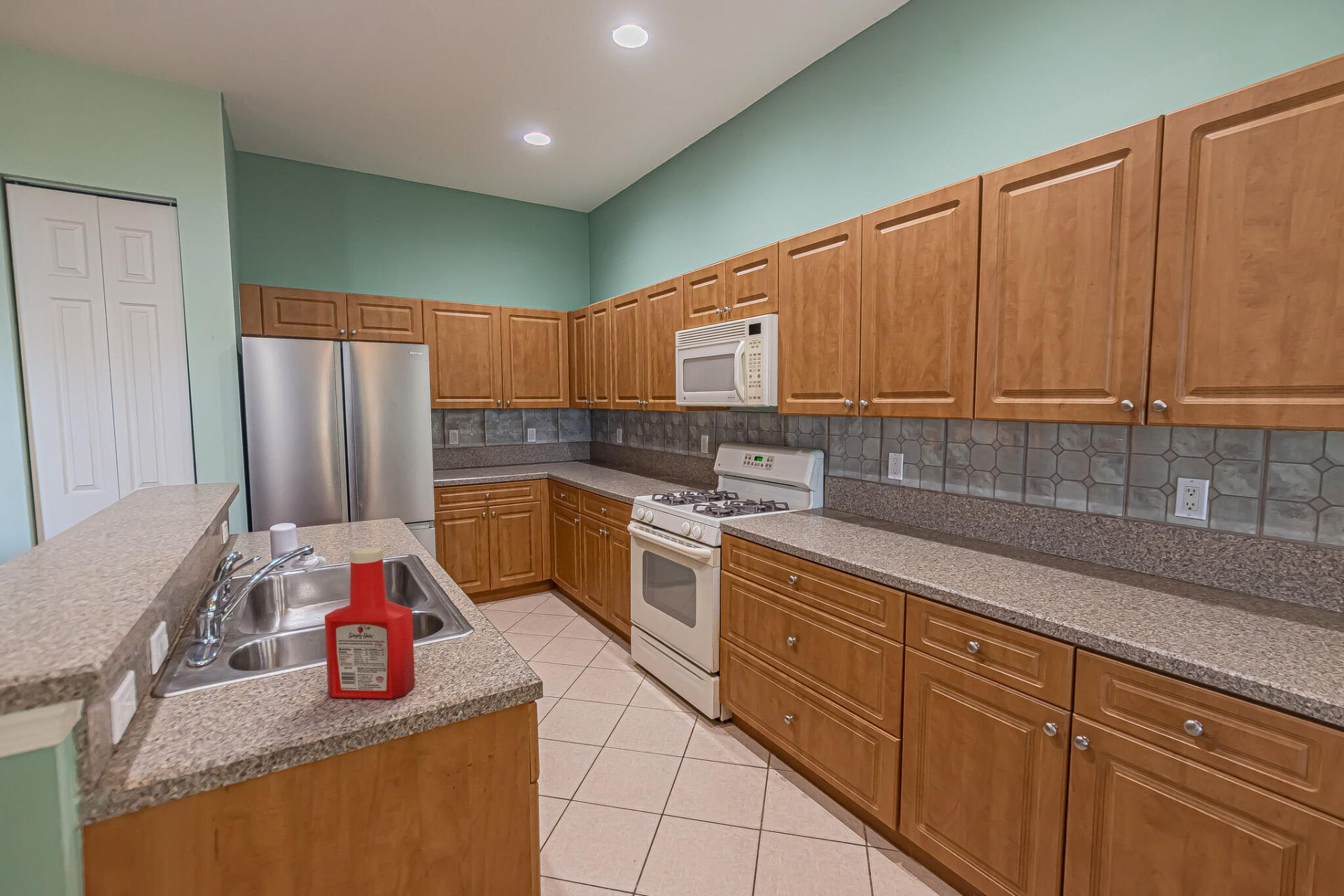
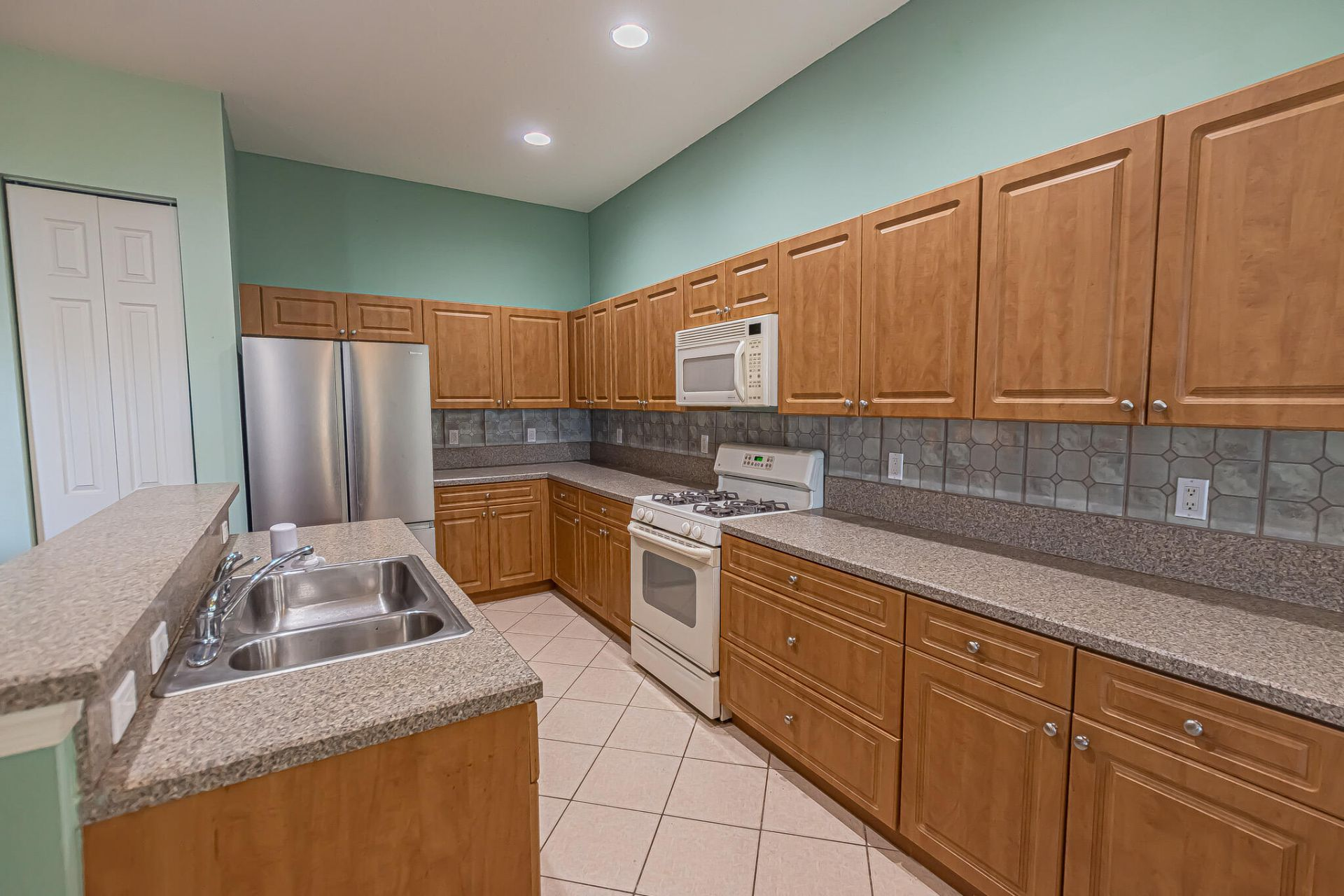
- soap bottle [324,547,416,700]
